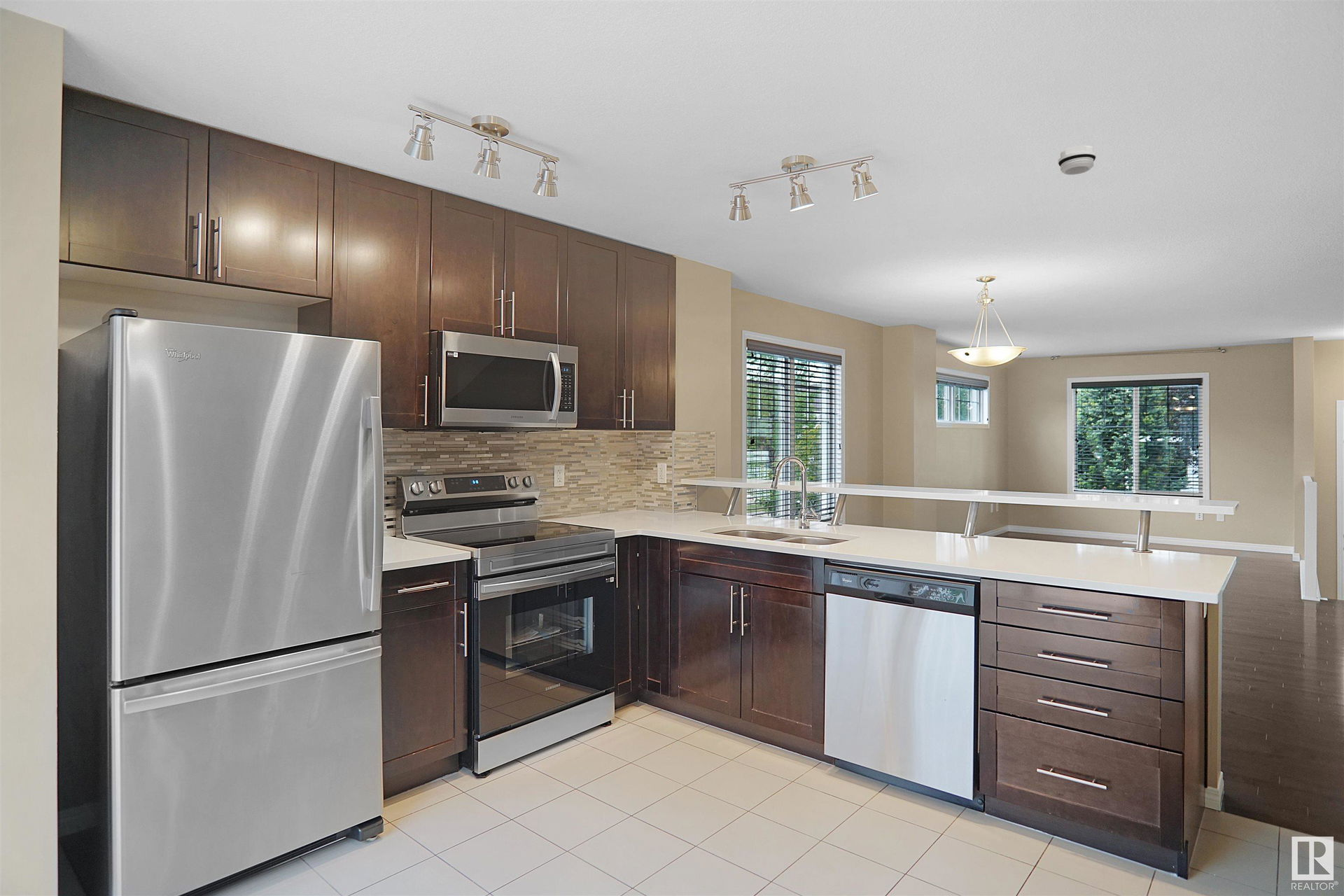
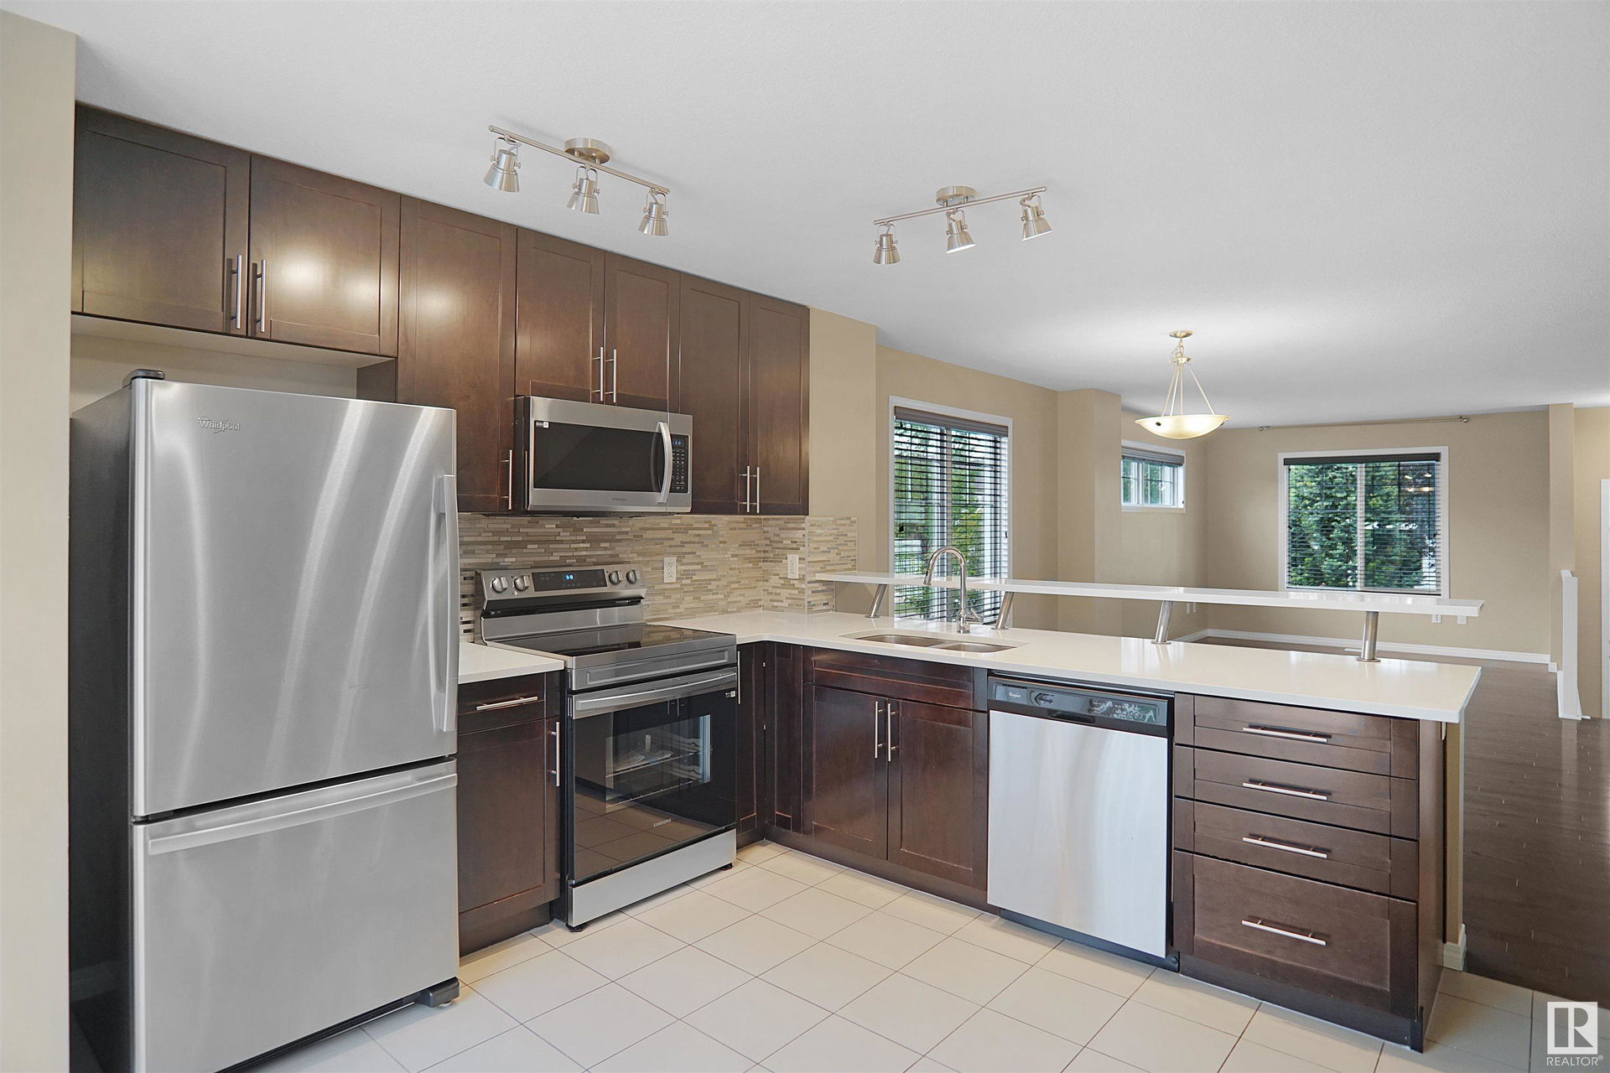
- smoke detector [1058,145,1097,176]
